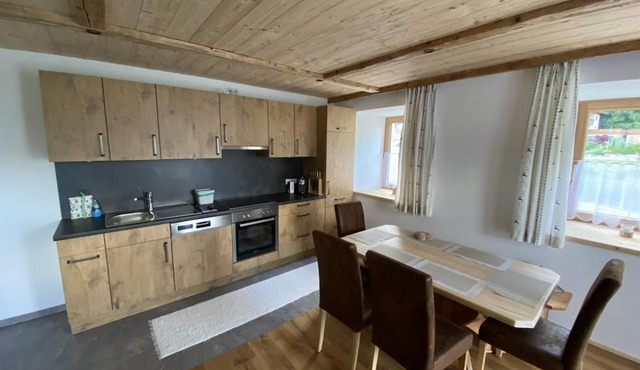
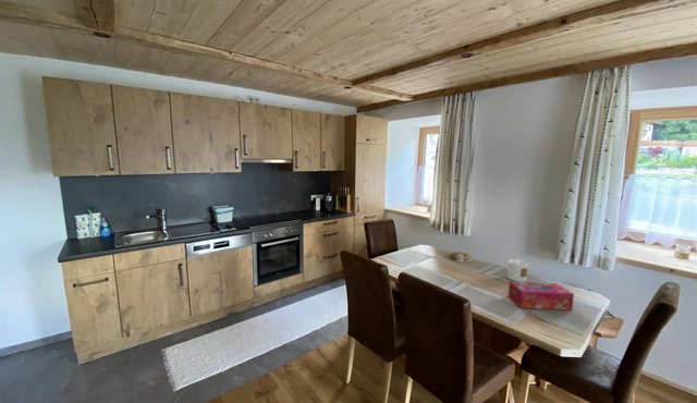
+ tissue box [508,281,575,312]
+ candle [506,259,529,282]
